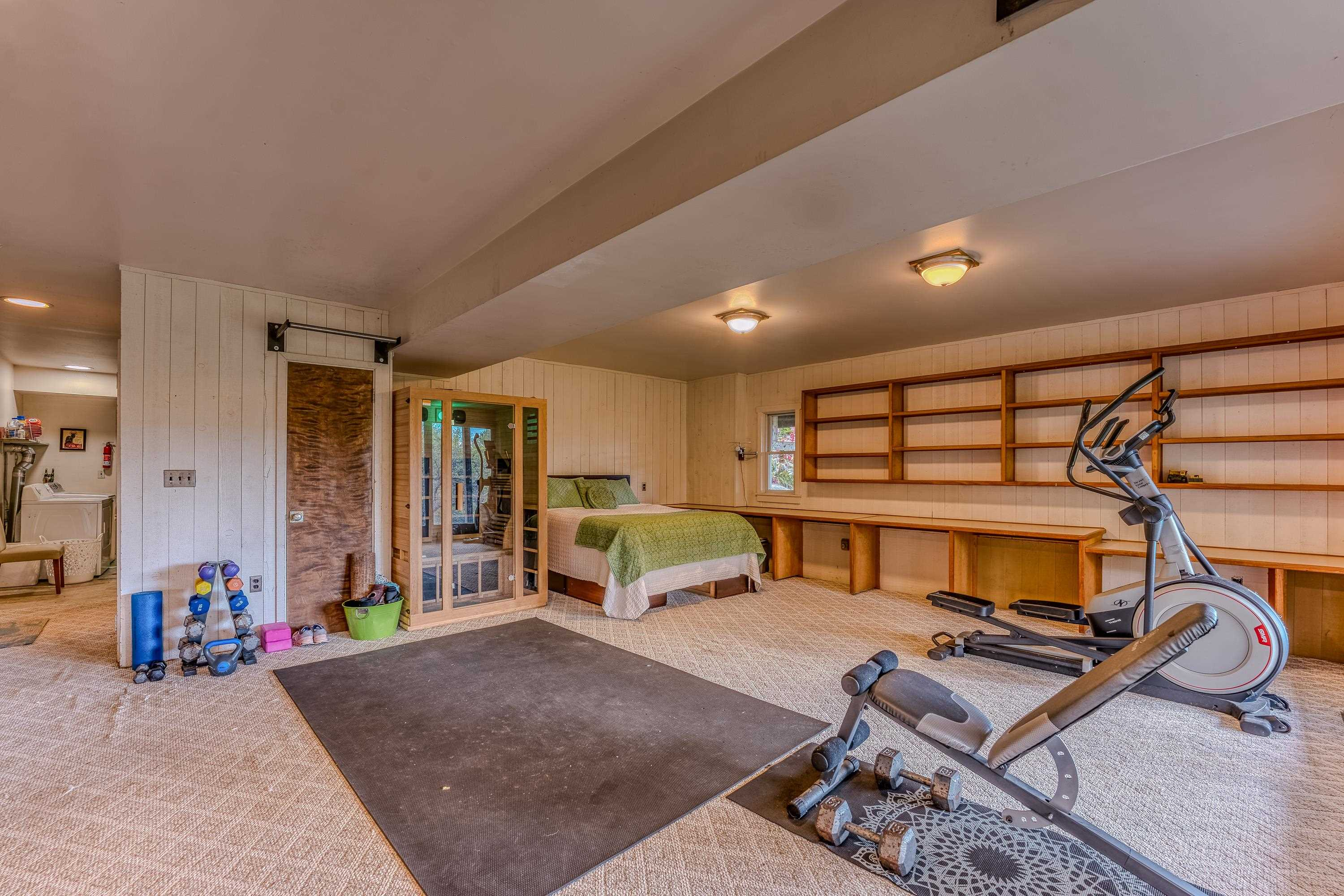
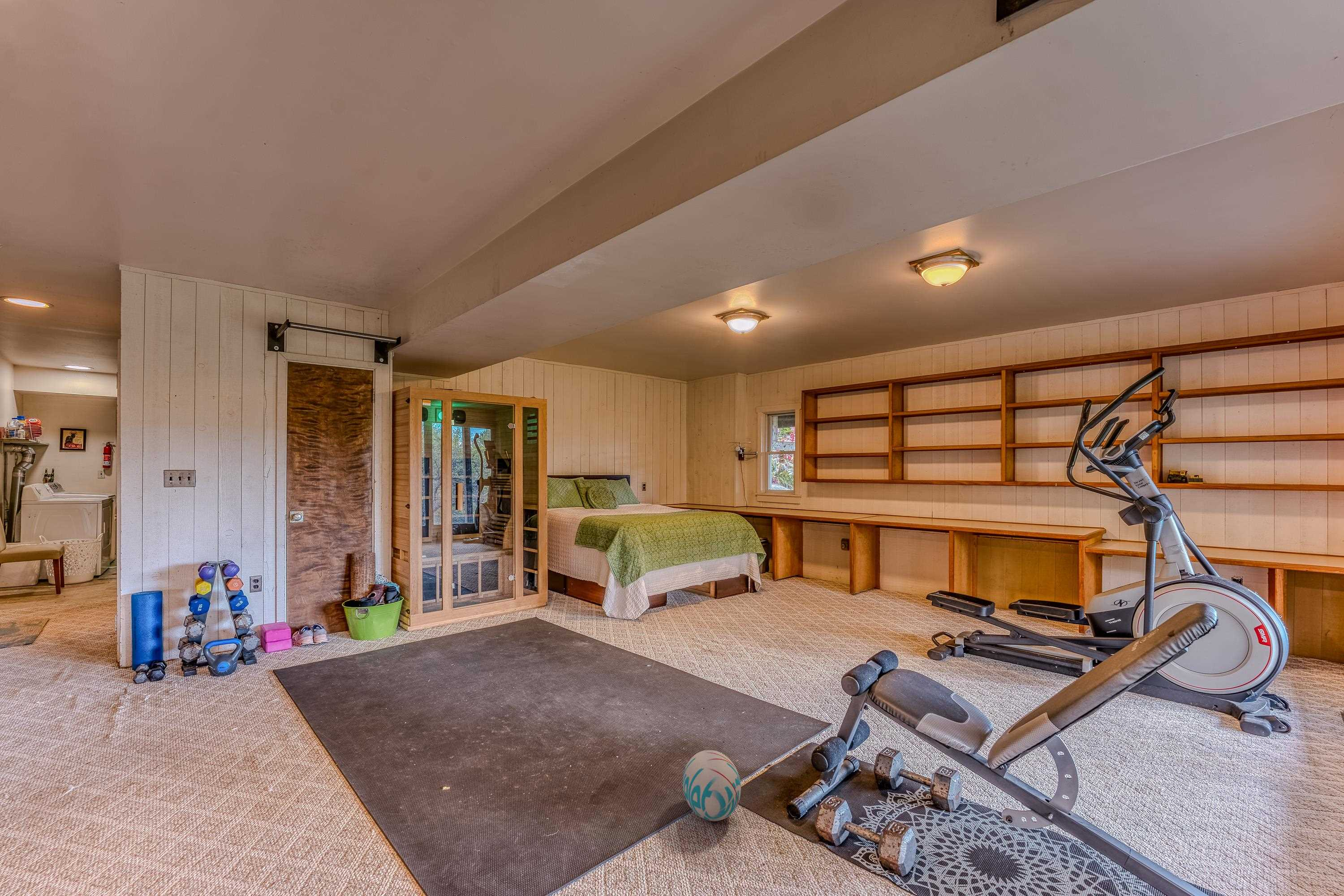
+ ball [682,750,741,822]
